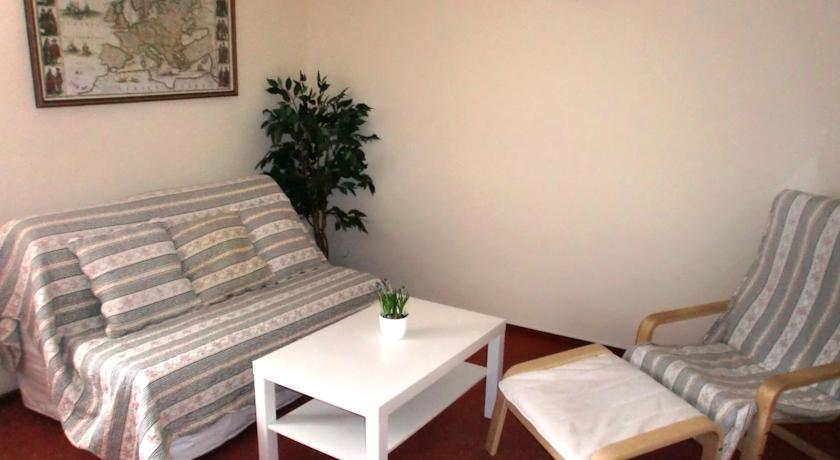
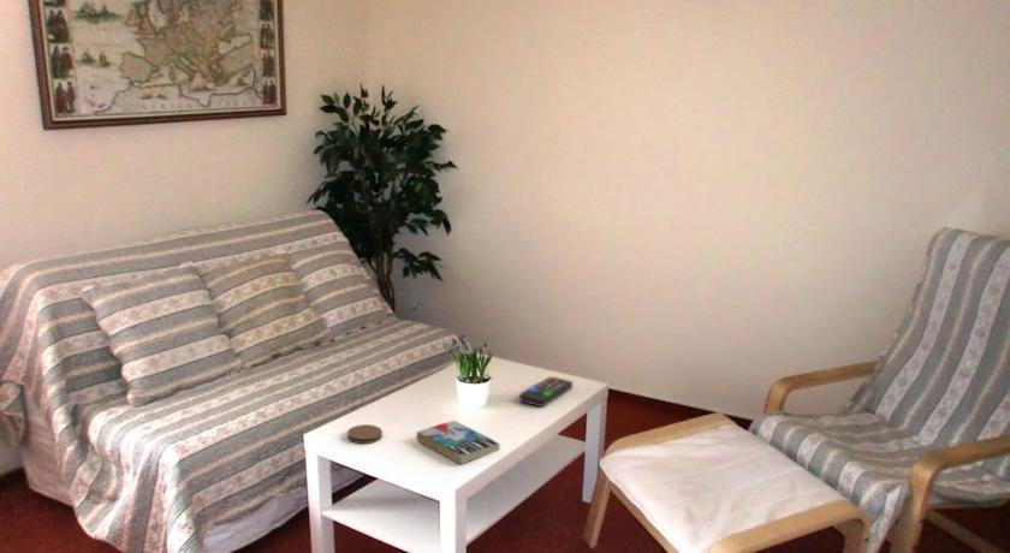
+ remote control [518,375,574,408]
+ book [415,420,501,465]
+ coaster [346,423,384,445]
